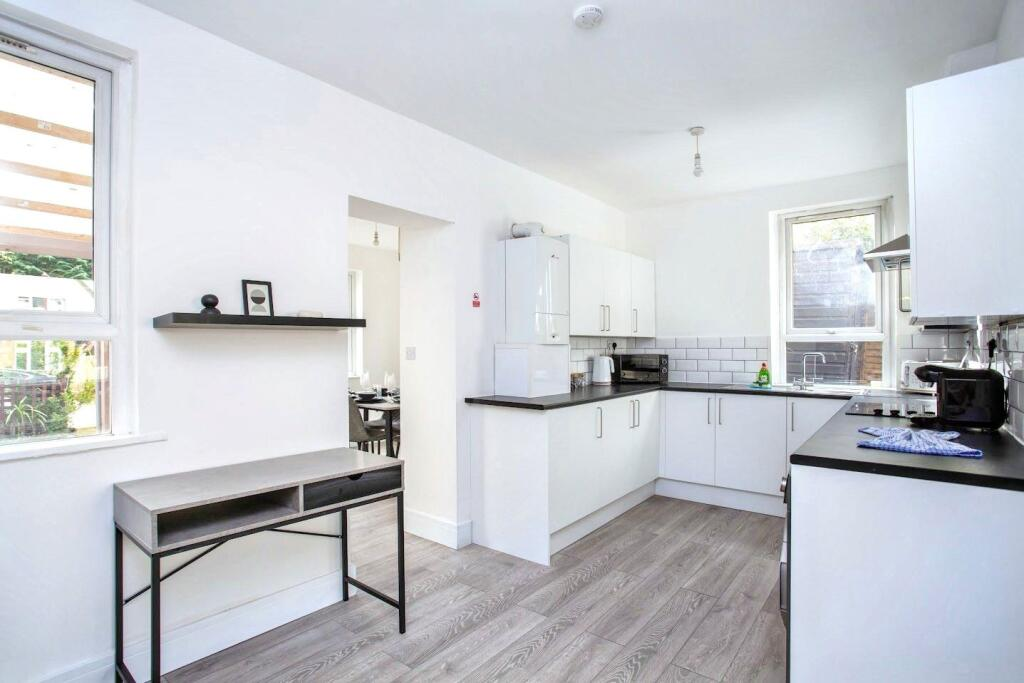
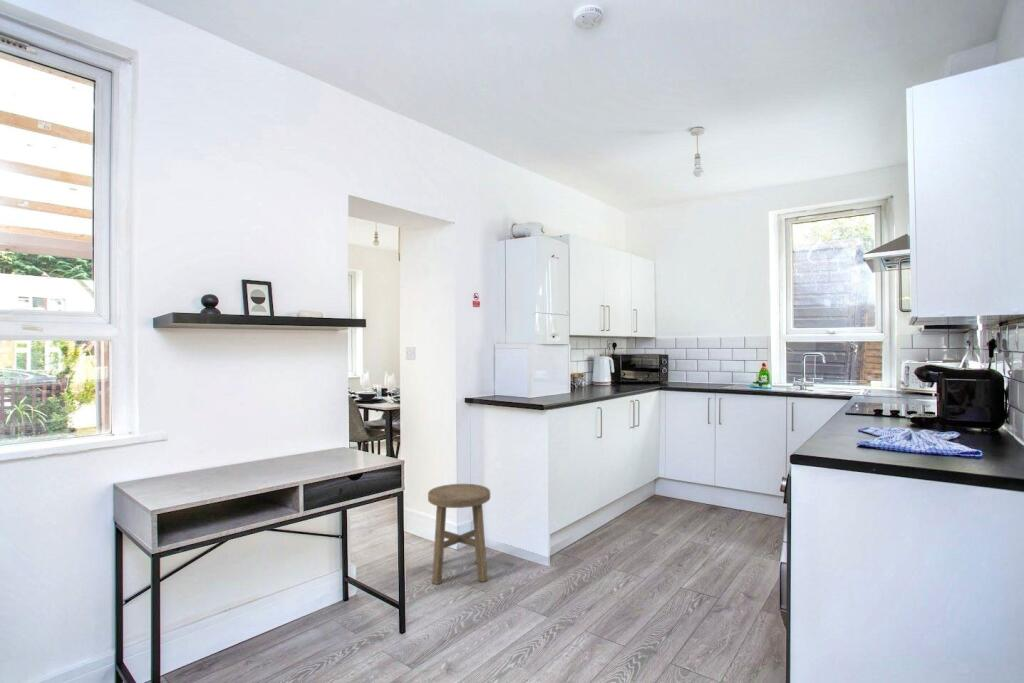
+ stool [427,483,491,585]
